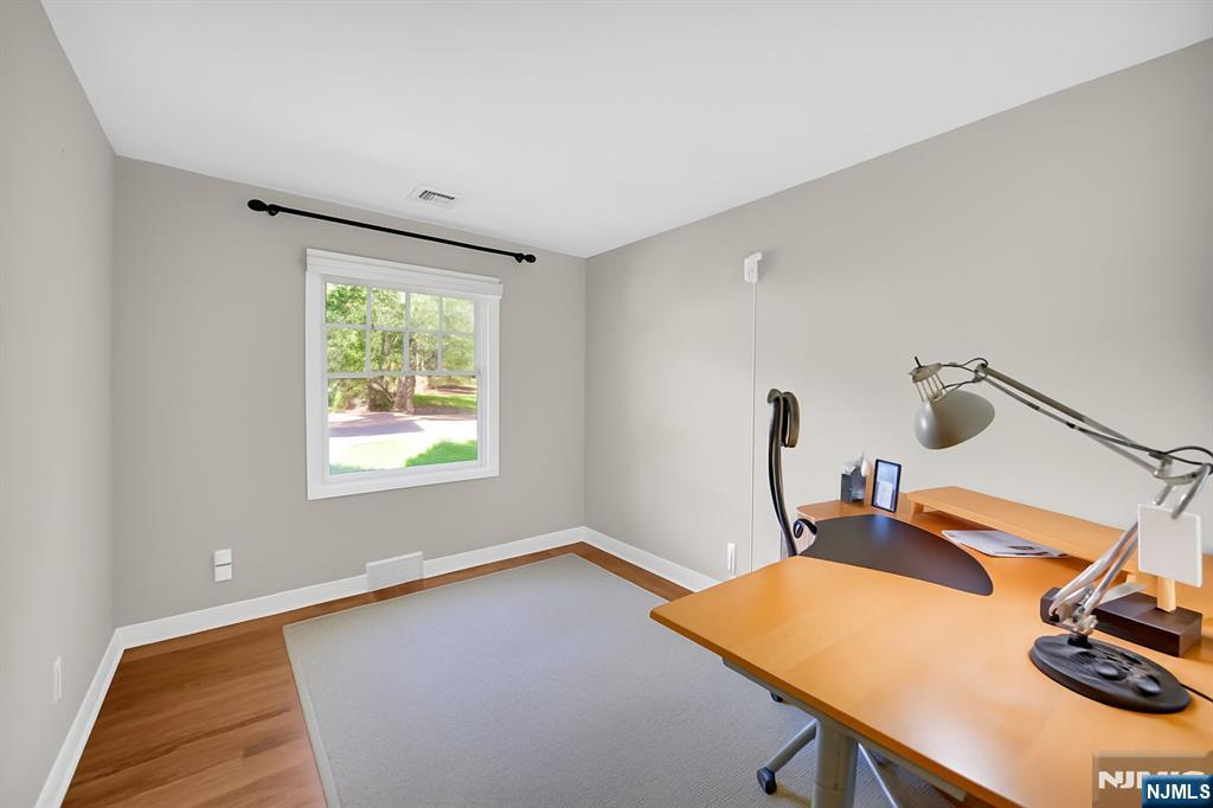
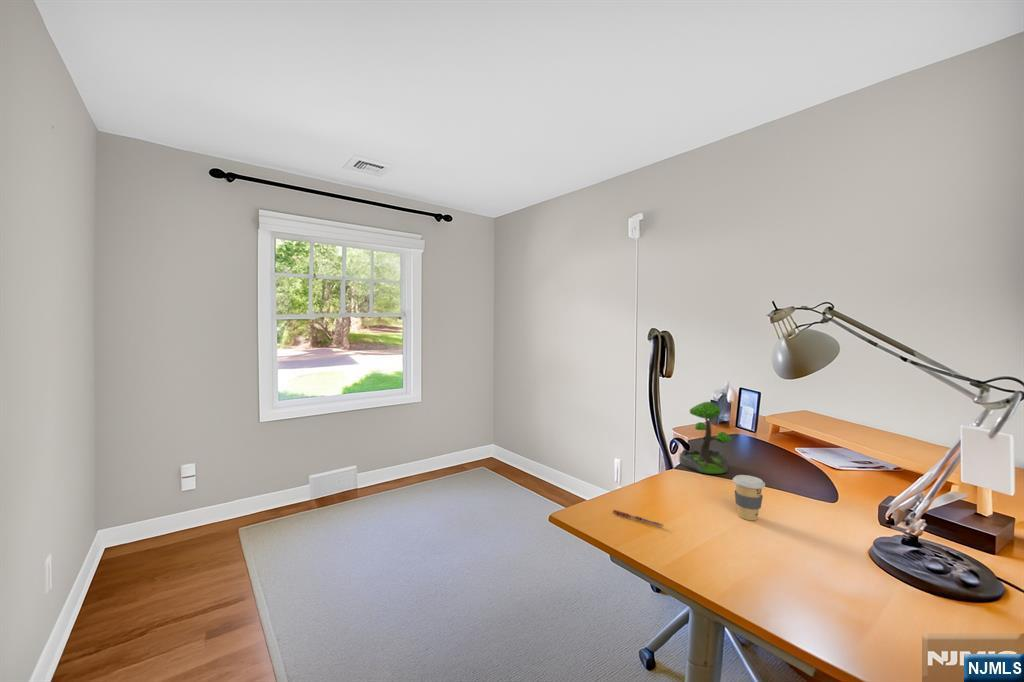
+ coffee cup [732,474,766,521]
+ plant [678,401,733,475]
+ pen [612,509,664,527]
